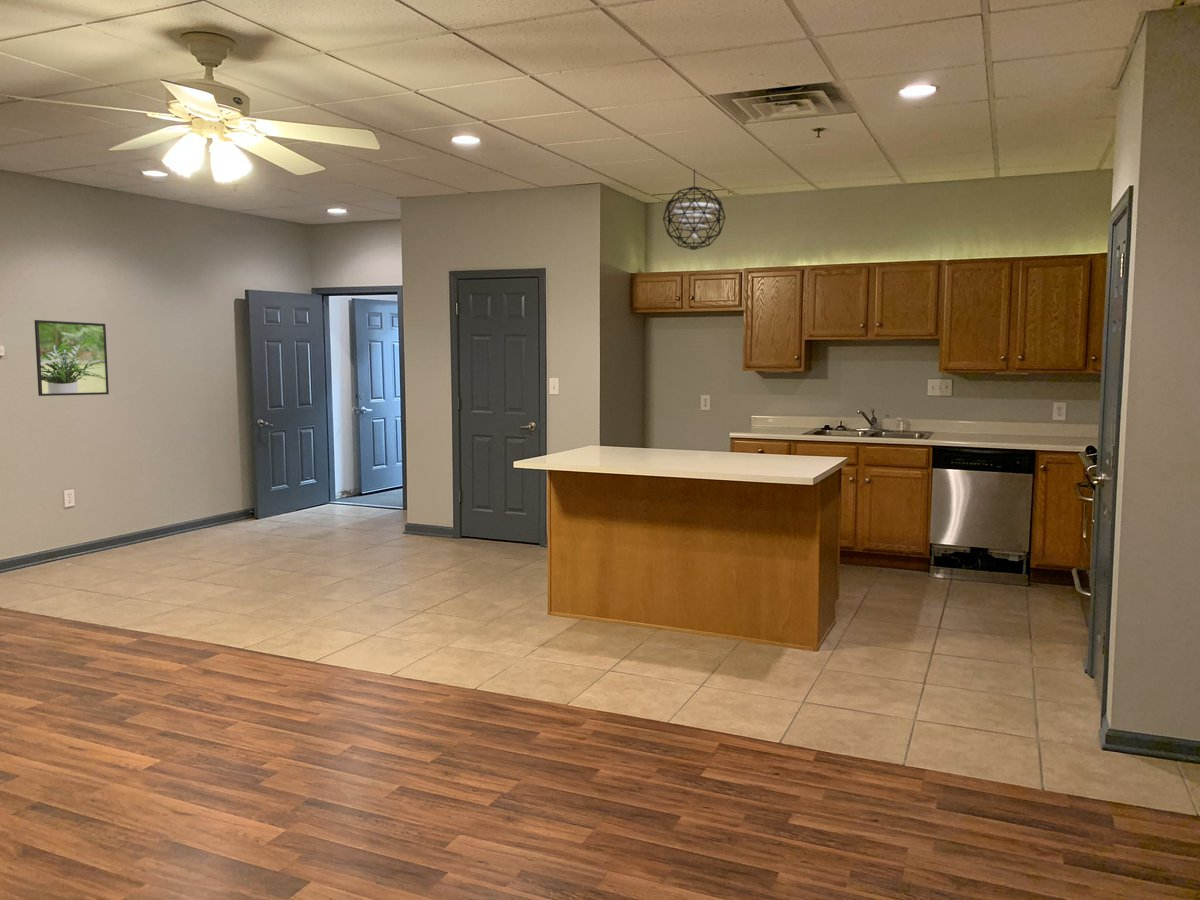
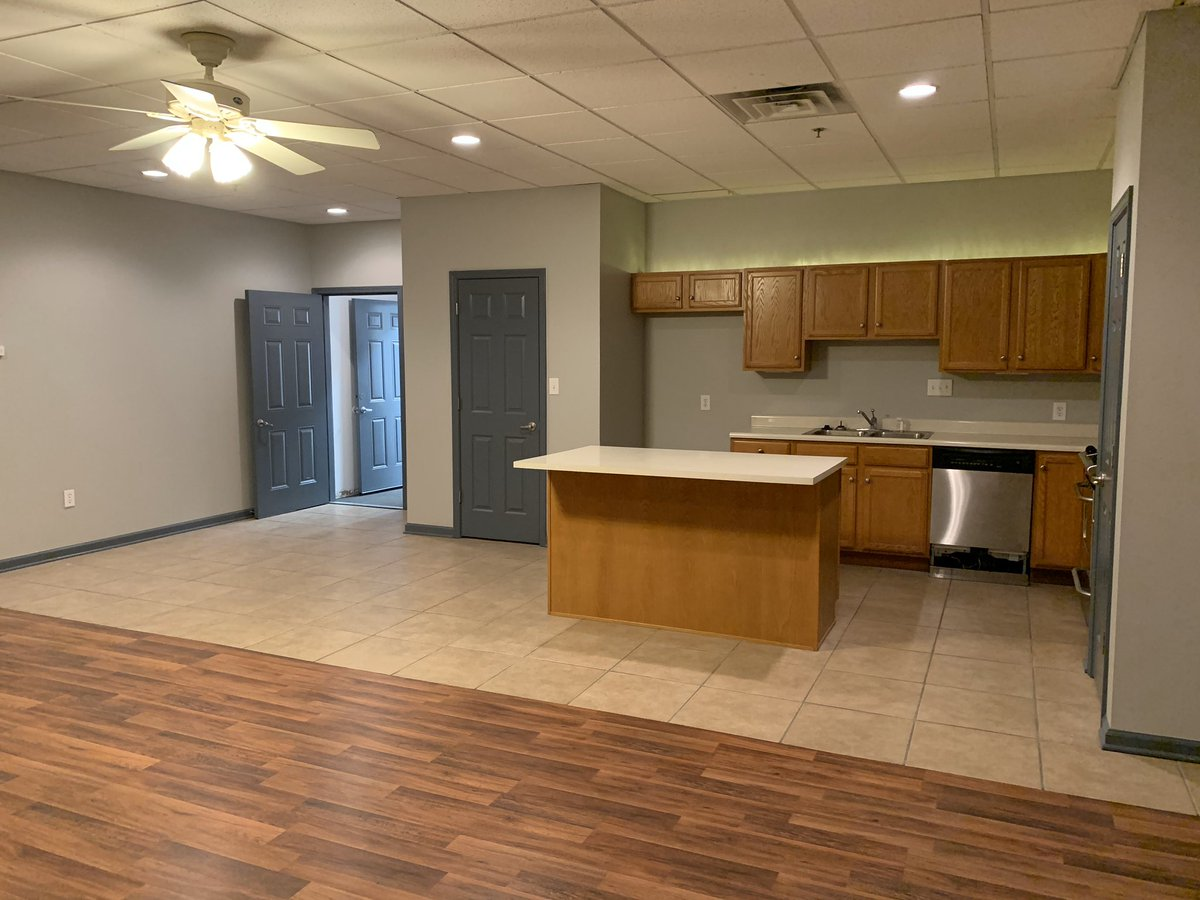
- pendant light [662,168,726,251]
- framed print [33,319,110,397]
